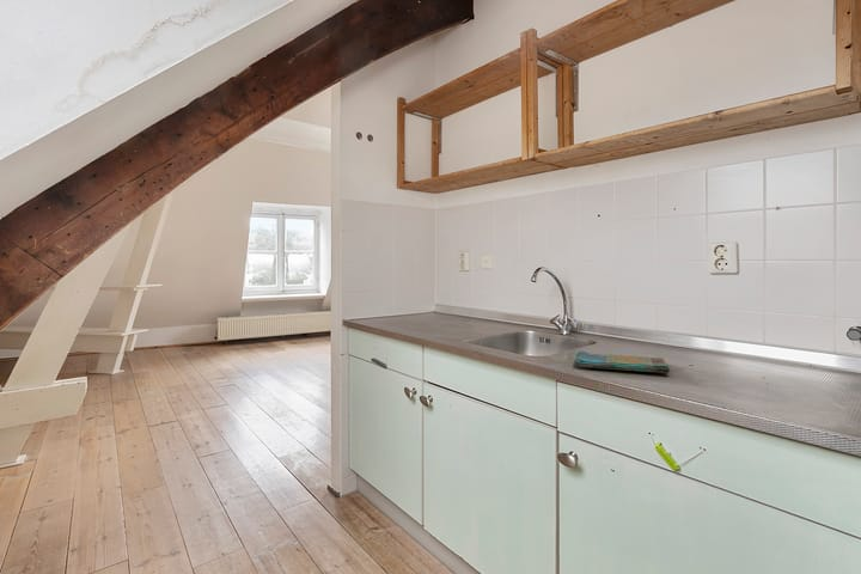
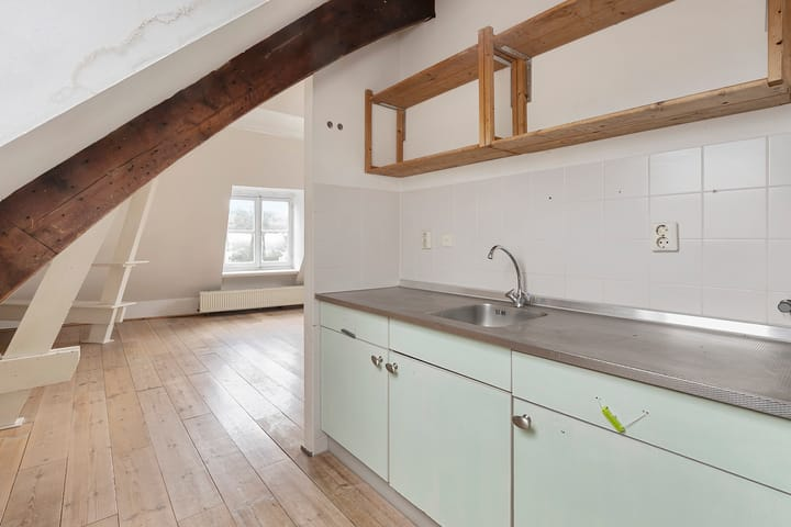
- dish towel [572,349,671,374]
